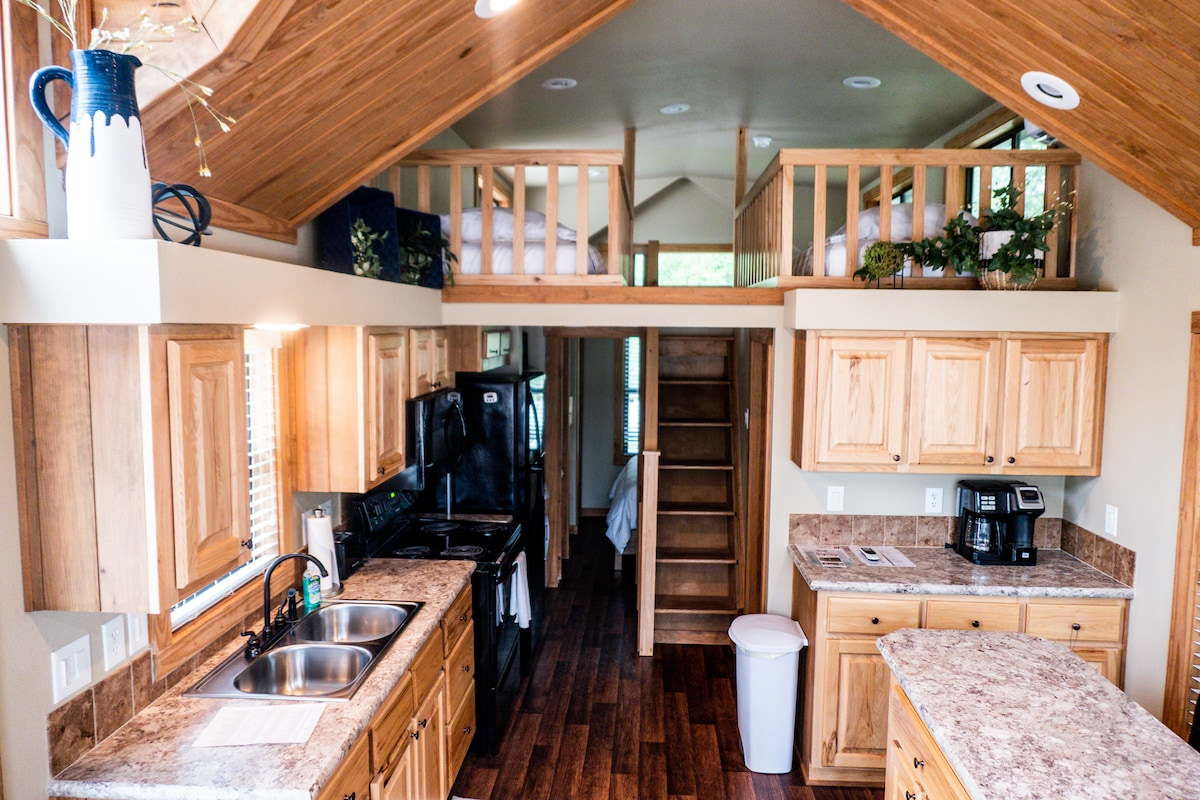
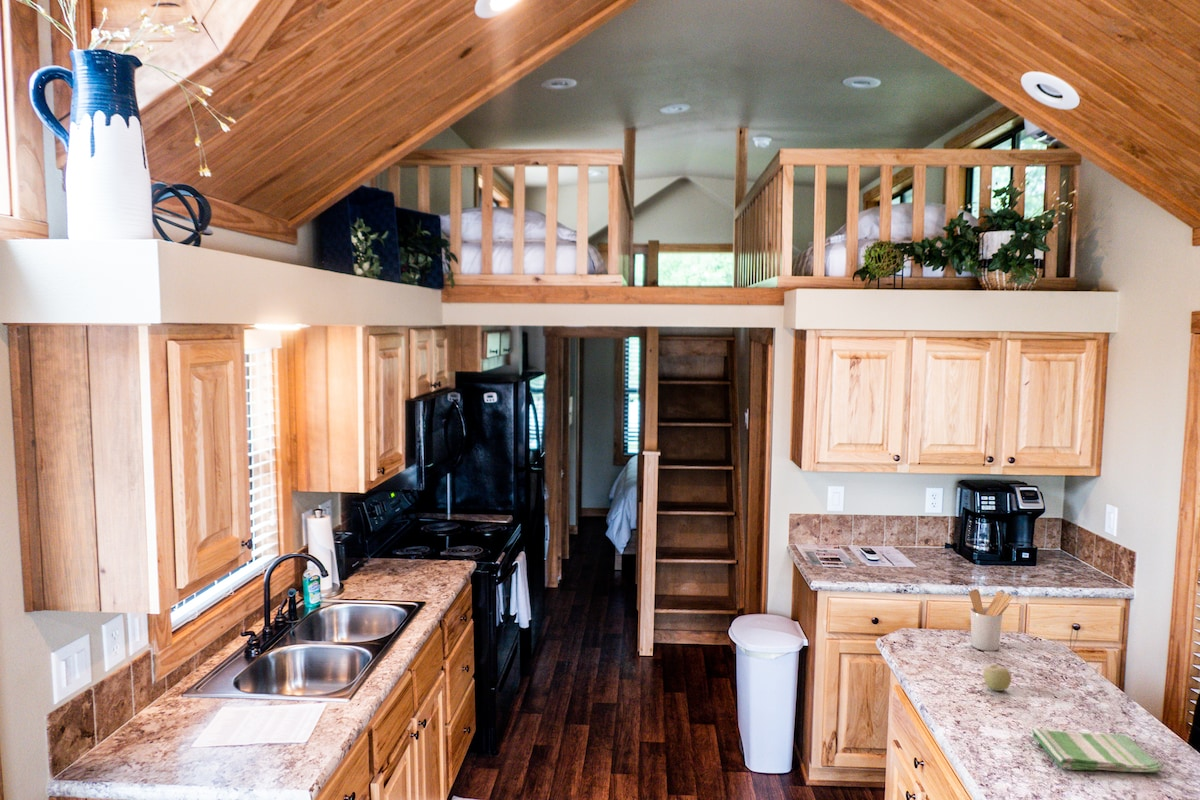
+ utensil holder [968,588,1014,652]
+ dish towel [1031,727,1164,774]
+ fruit [982,662,1012,692]
